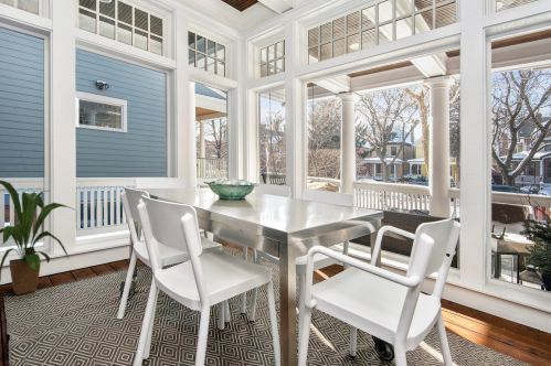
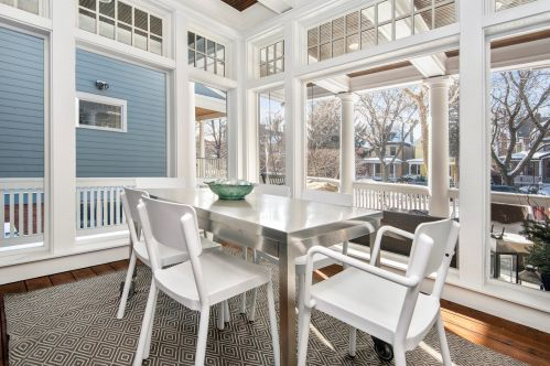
- house plant [0,180,75,295]
